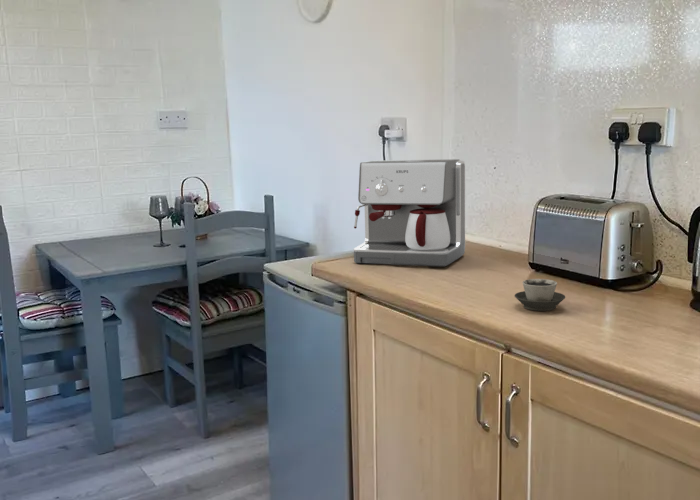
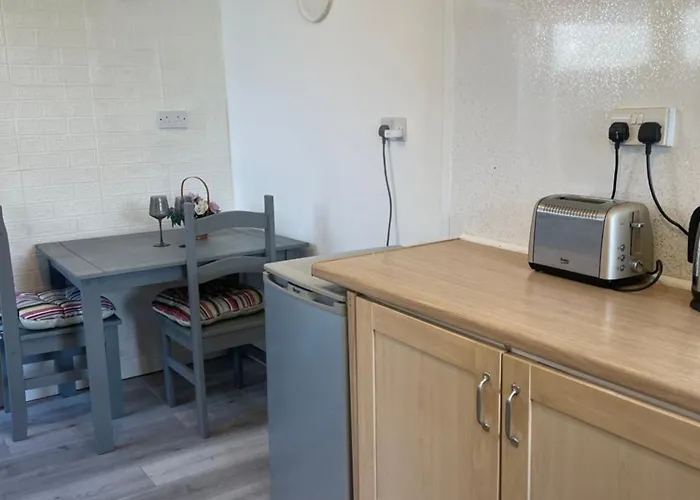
- coffee maker [353,158,466,267]
- cup [514,278,566,312]
